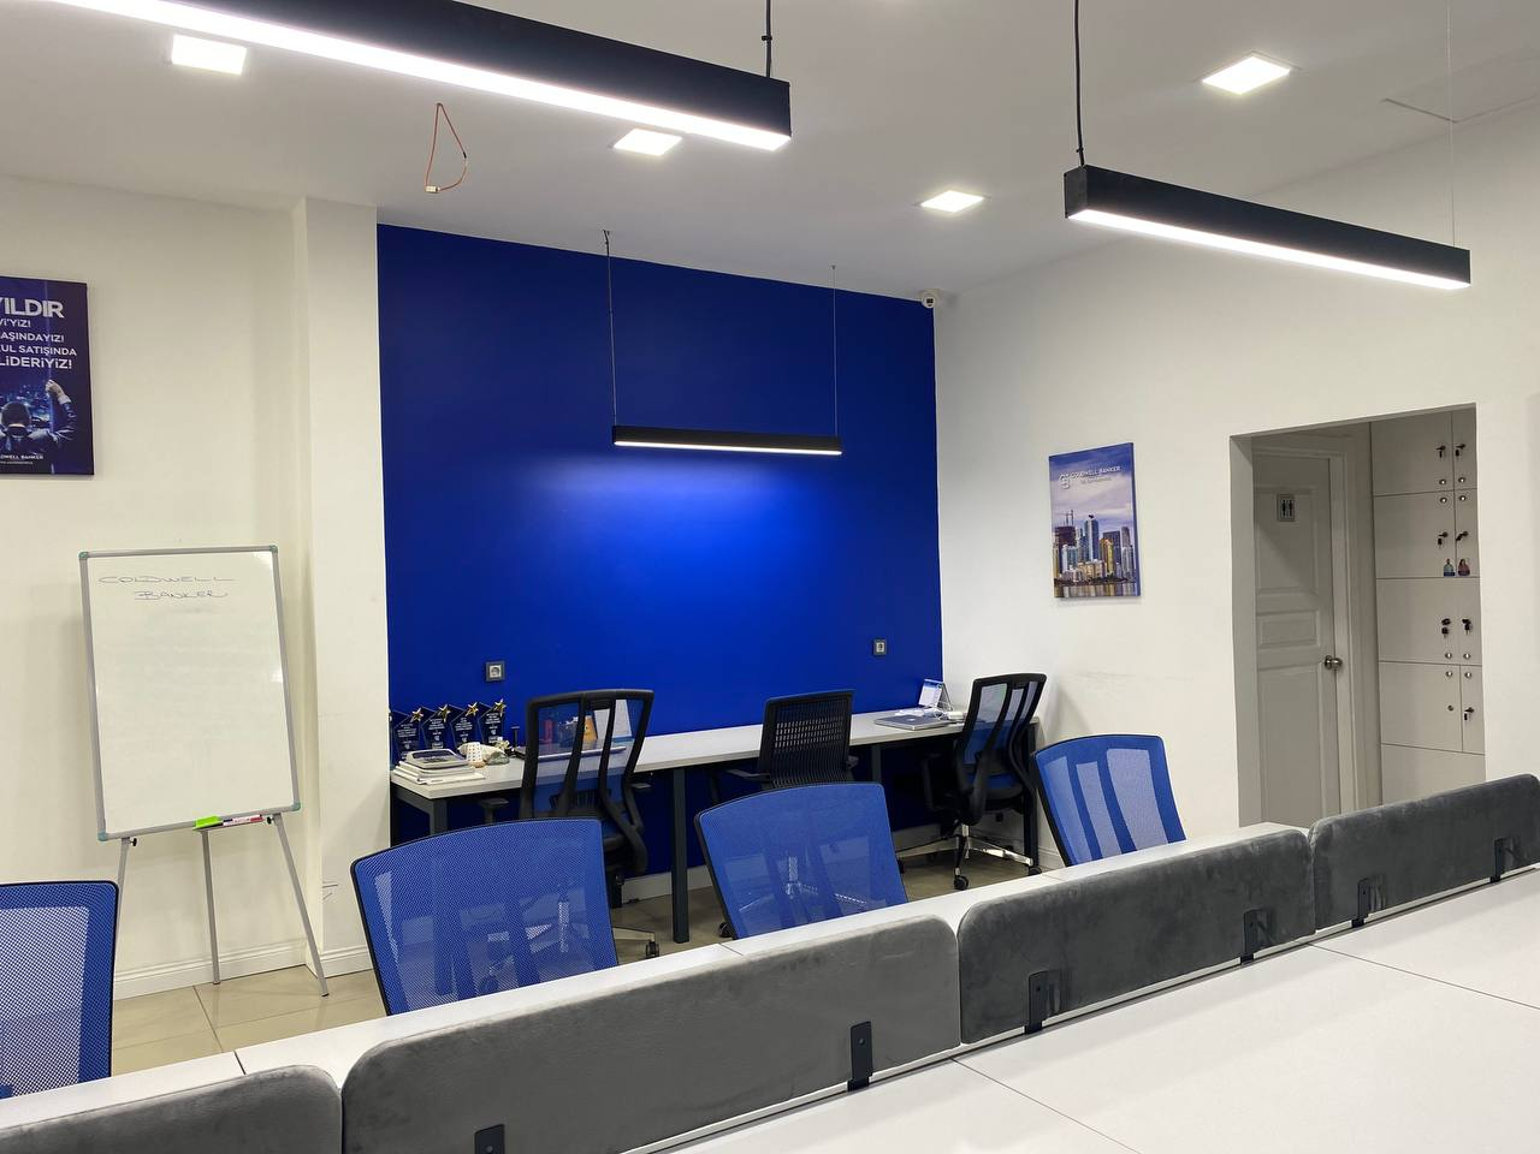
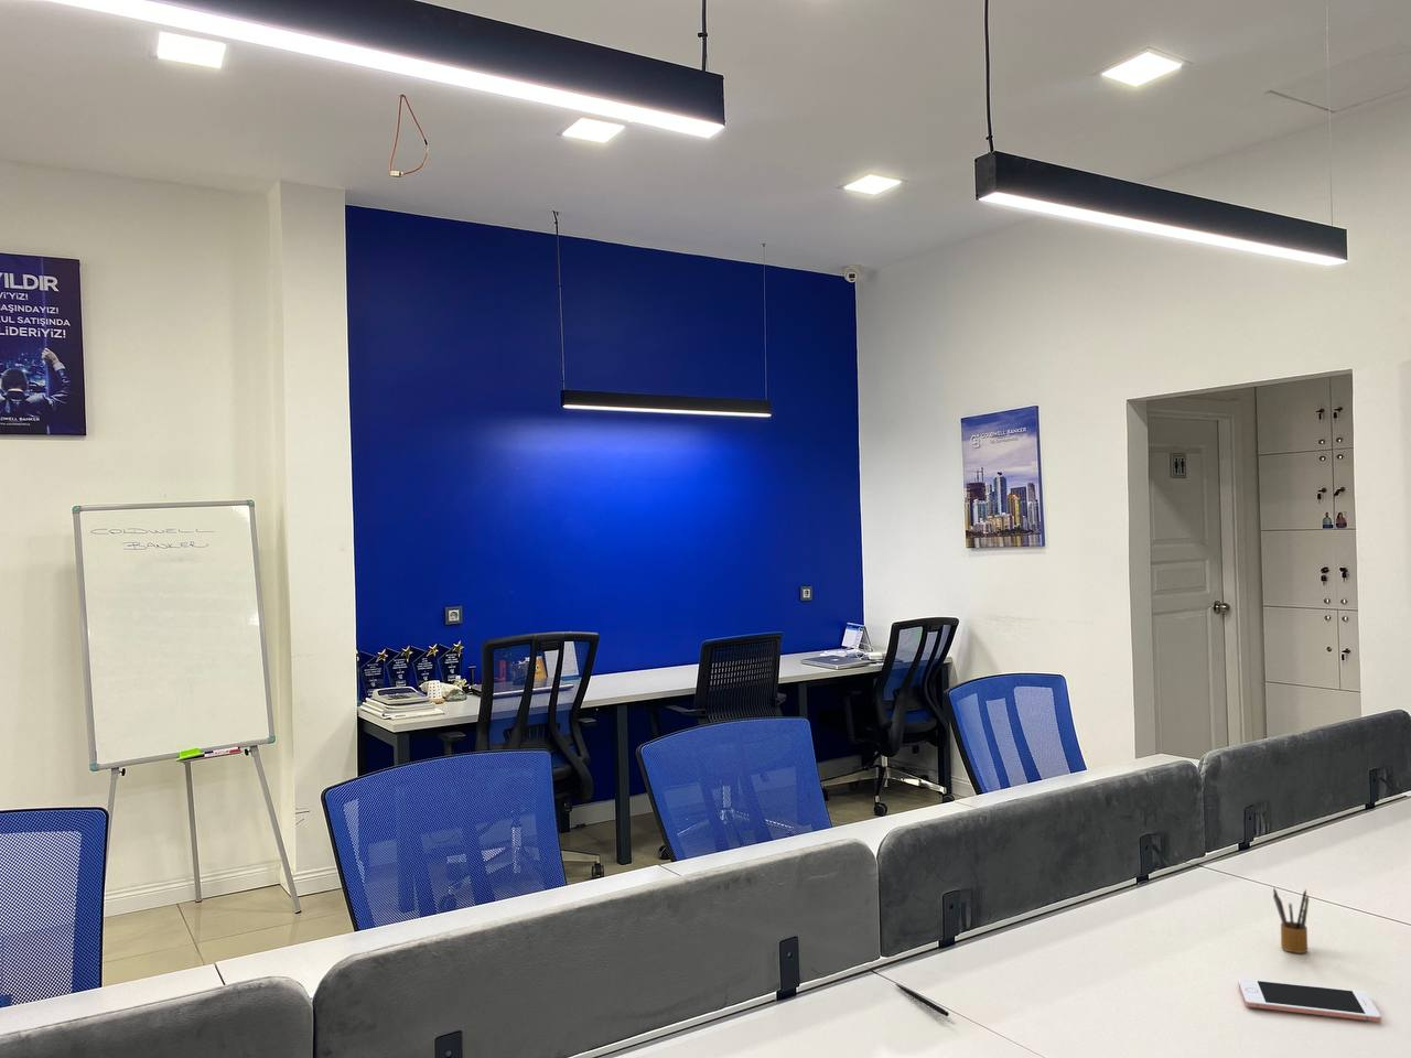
+ pen [894,984,950,1017]
+ pencil box [1272,886,1310,955]
+ cell phone [1237,978,1382,1022]
